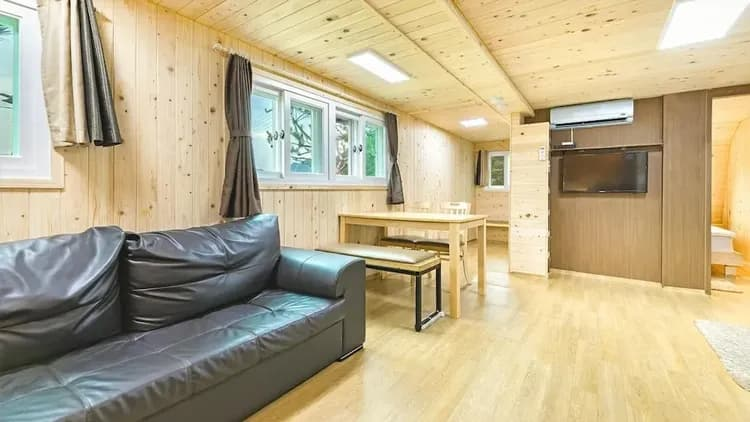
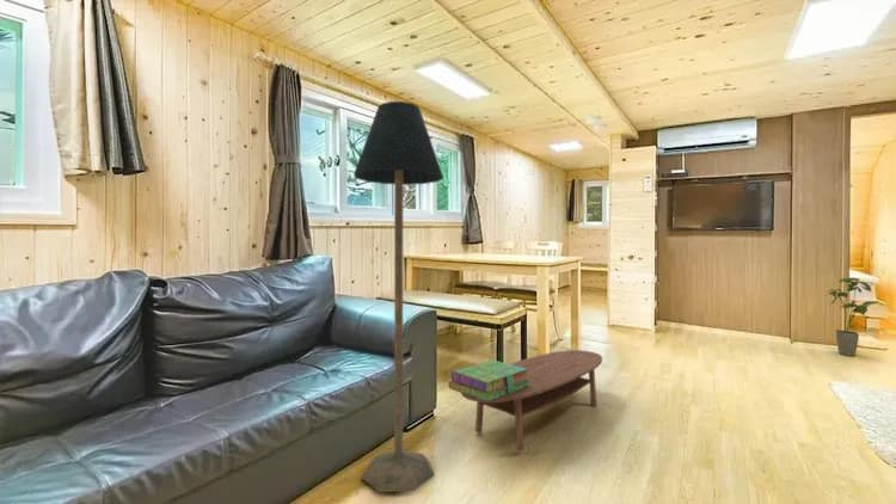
+ coffee table [460,349,603,451]
+ house plant [824,277,883,357]
+ stack of books [448,359,530,402]
+ floor lamp [352,100,446,493]
